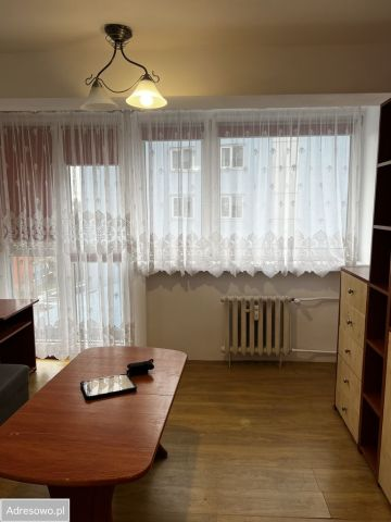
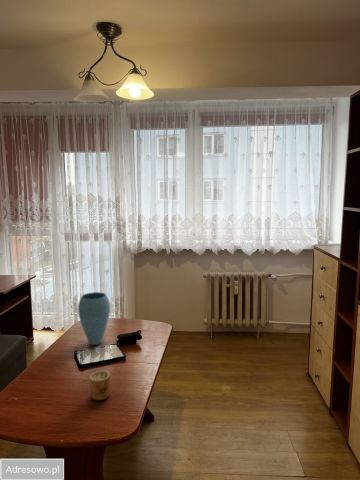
+ cup [88,370,111,401]
+ vase [77,291,111,346]
